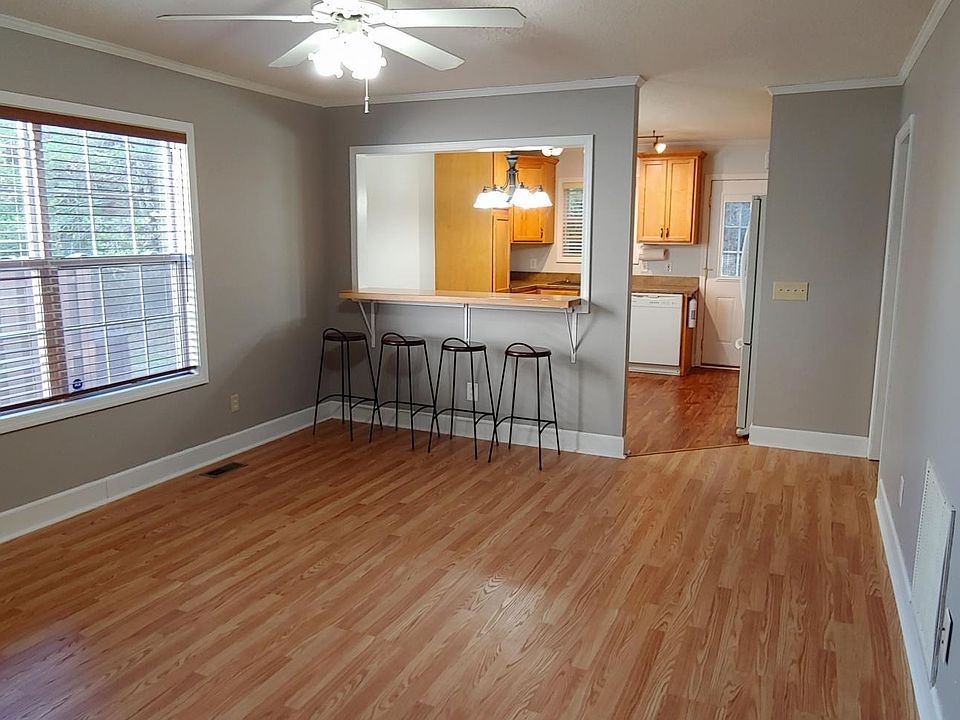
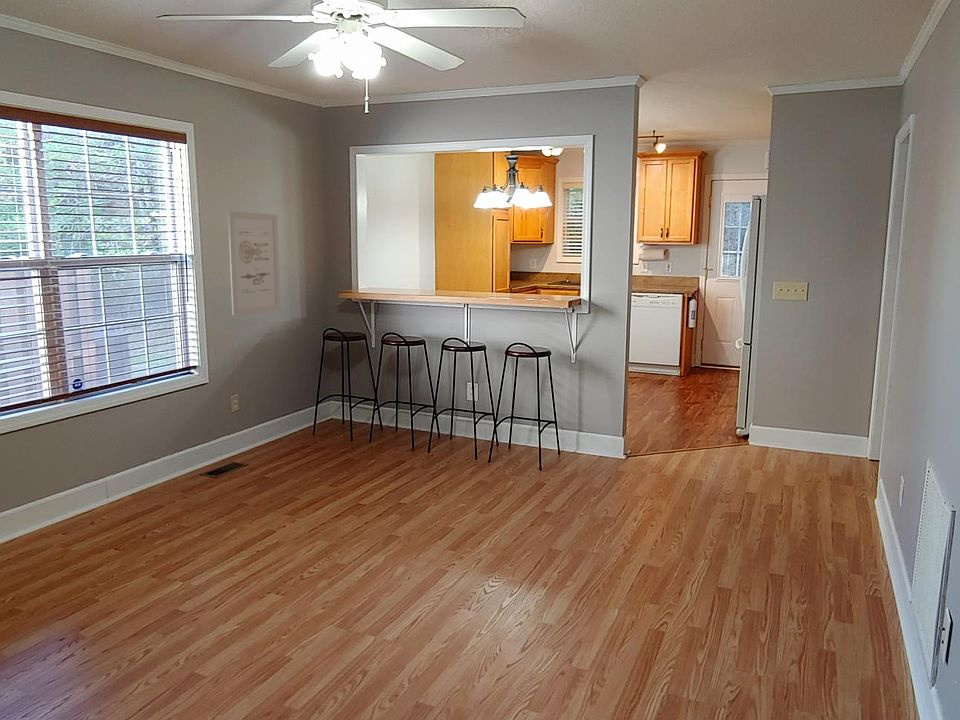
+ wall art [227,210,281,316]
